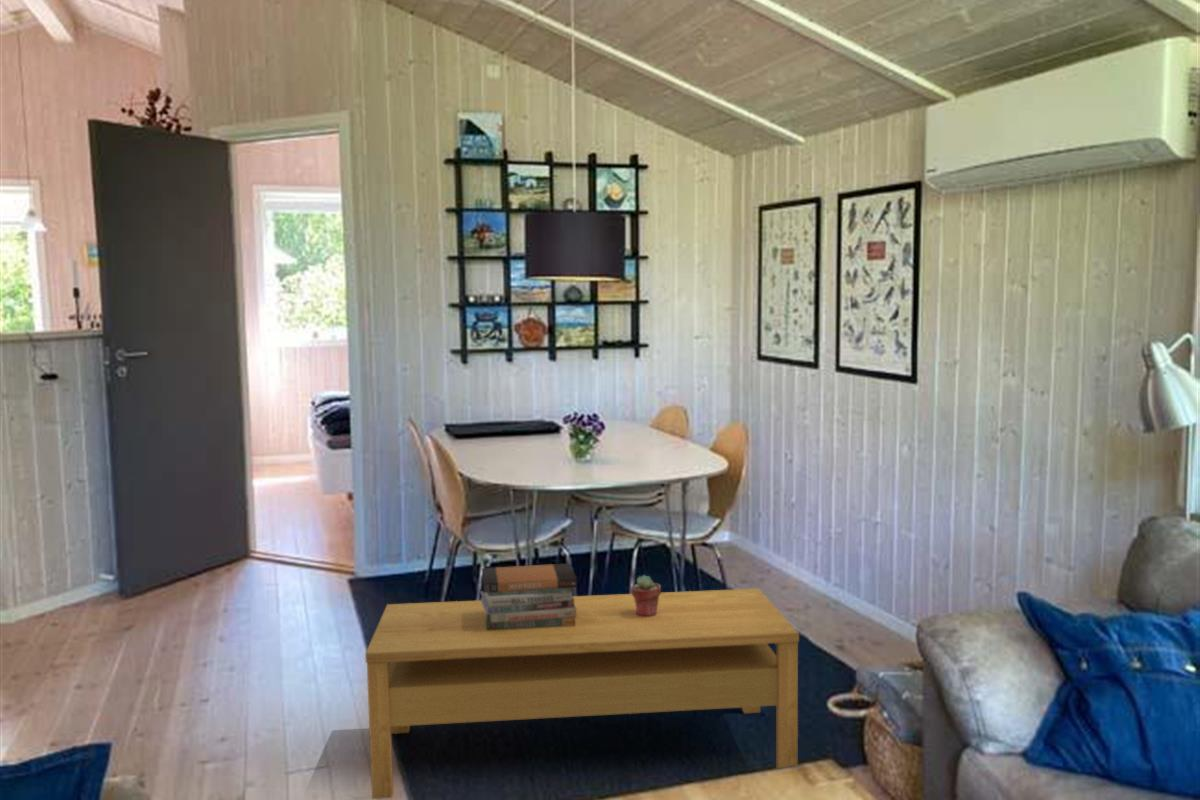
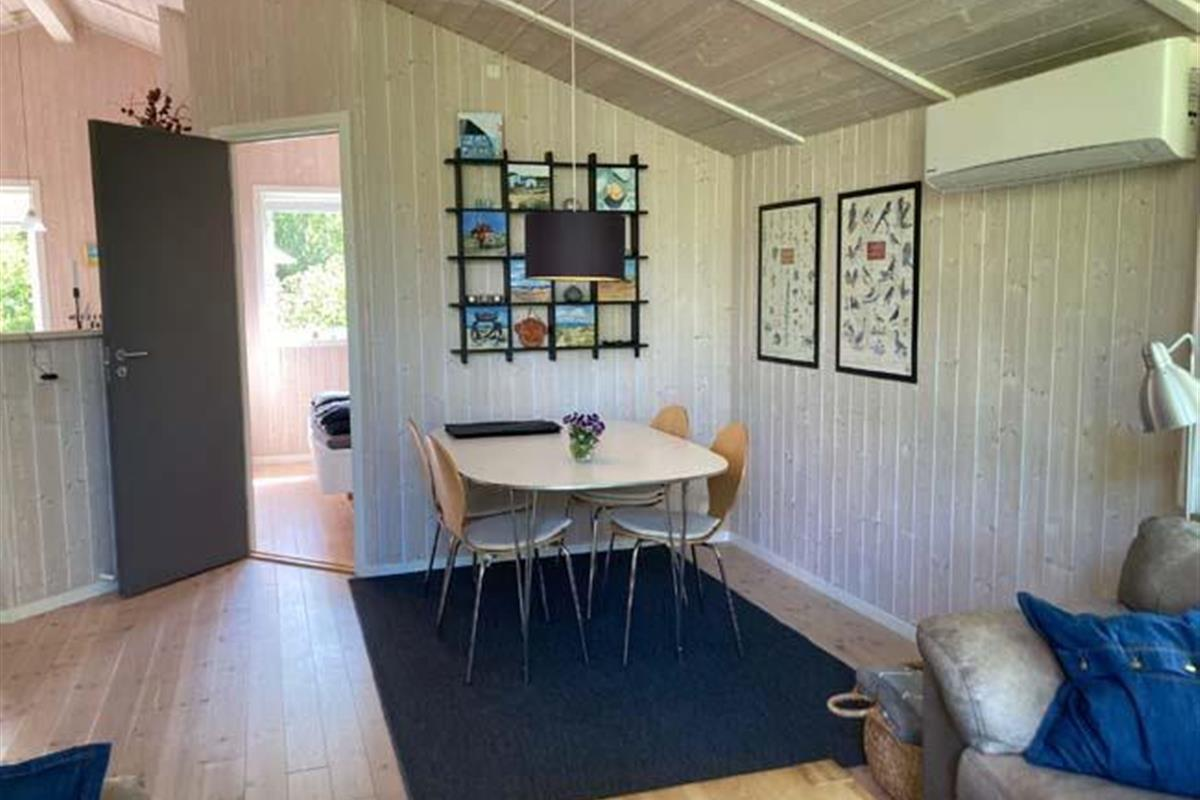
- coffee table [364,588,800,800]
- book stack [479,562,578,630]
- potted succulent [630,574,662,617]
